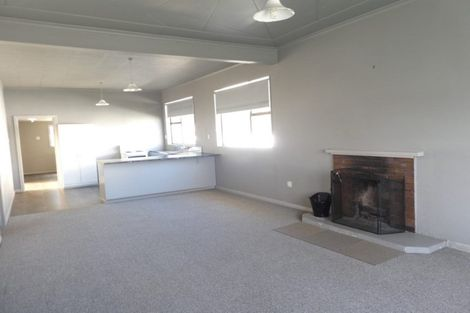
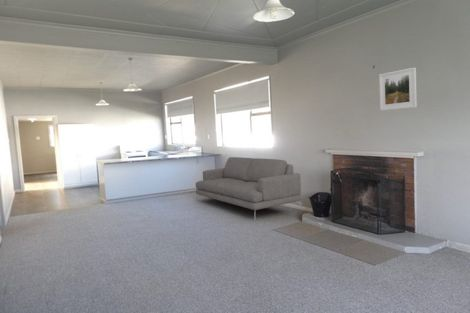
+ sofa [195,156,303,222]
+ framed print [378,67,418,112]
